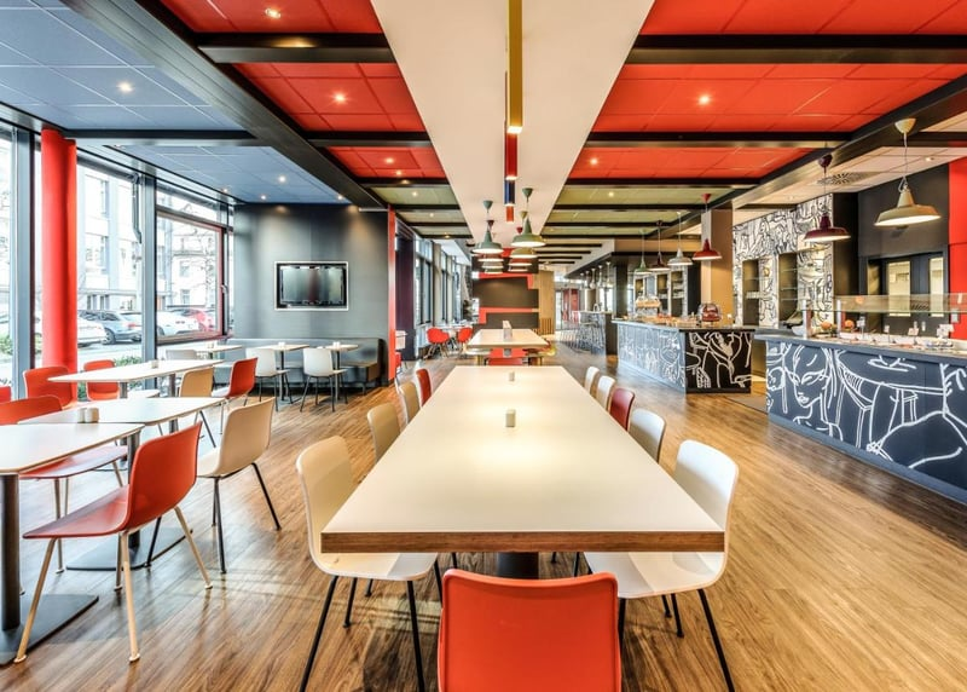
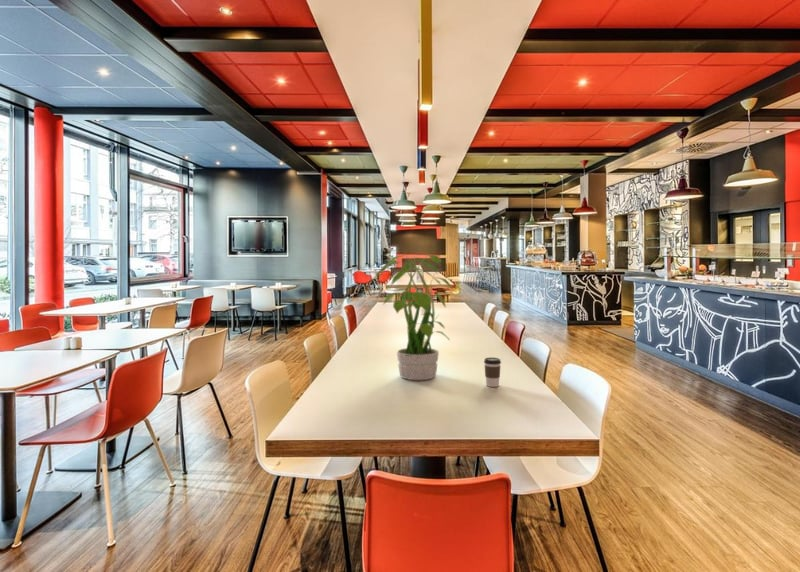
+ coffee cup [483,356,502,388]
+ potted plant [373,252,452,381]
